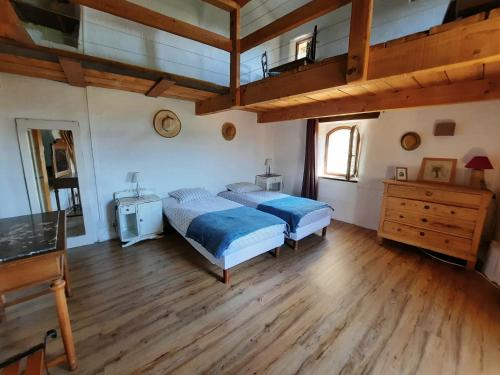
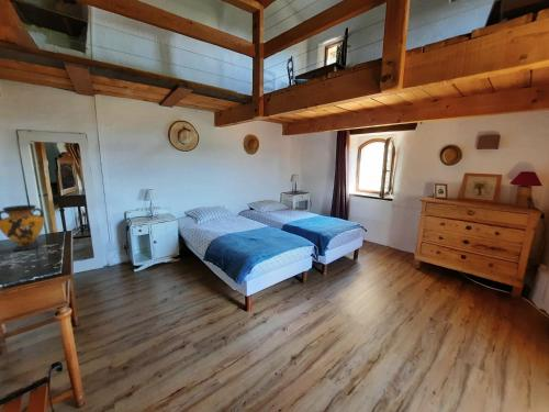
+ vase [0,204,45,252]
